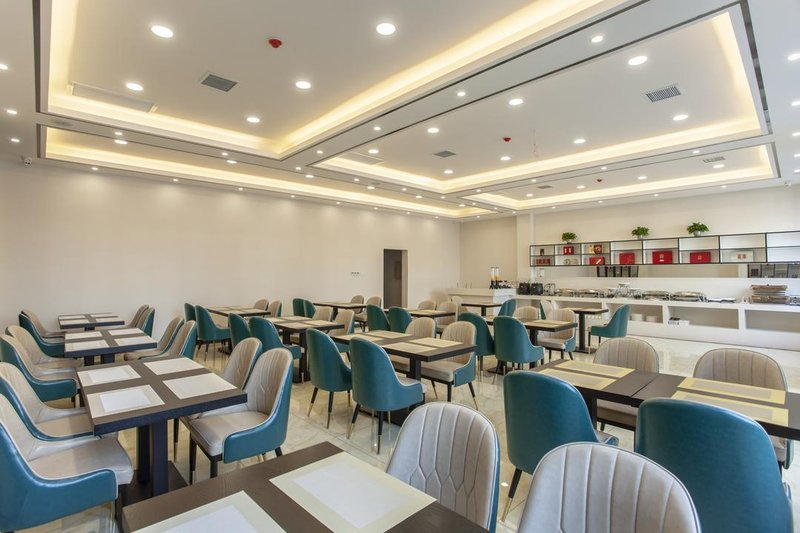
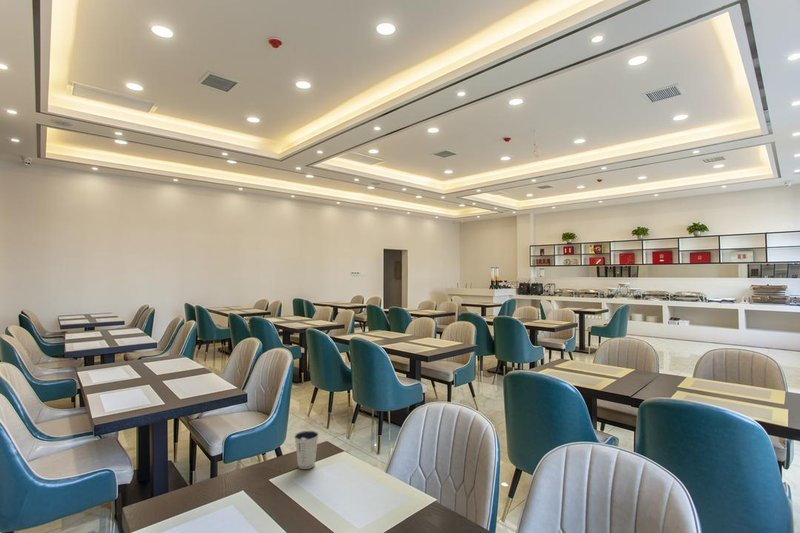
+ dixie cup [293,430,320,470]
